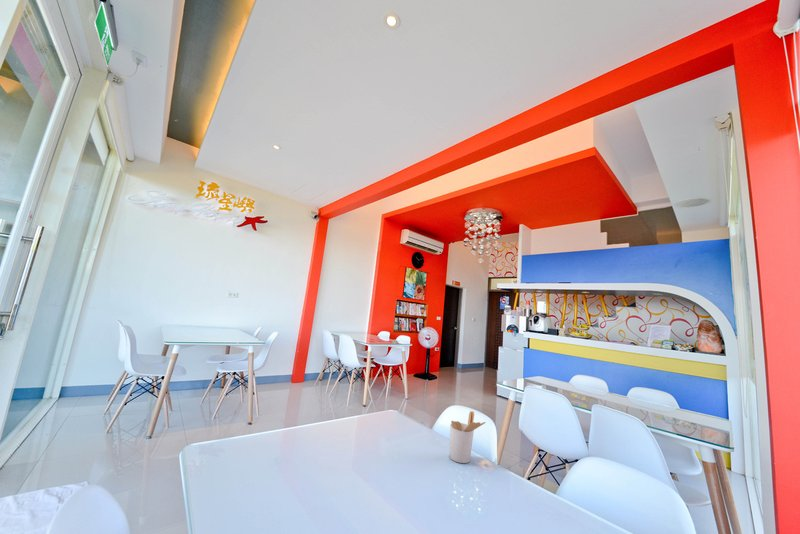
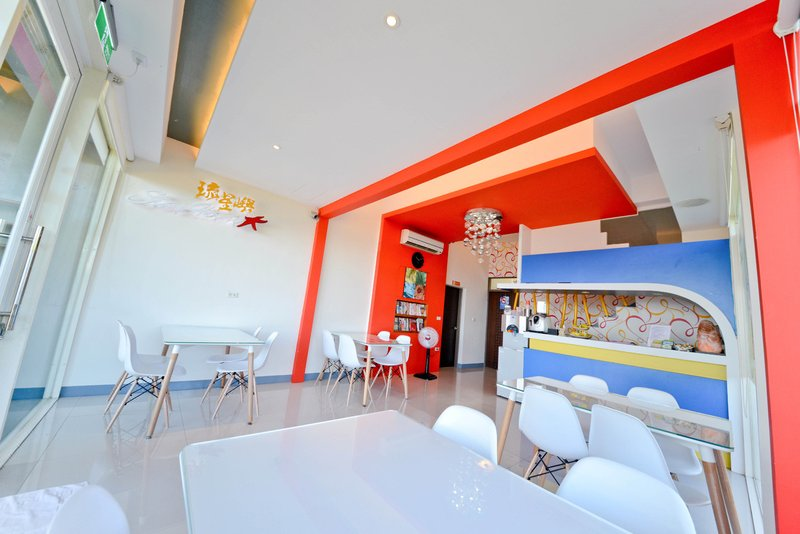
- utensil holder [449,410,487,464]
